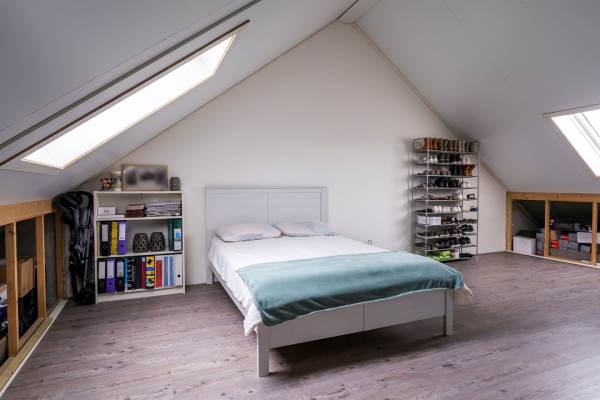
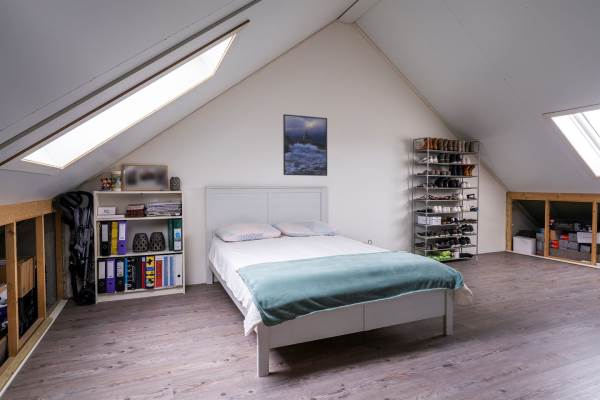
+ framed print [282,113,328,177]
